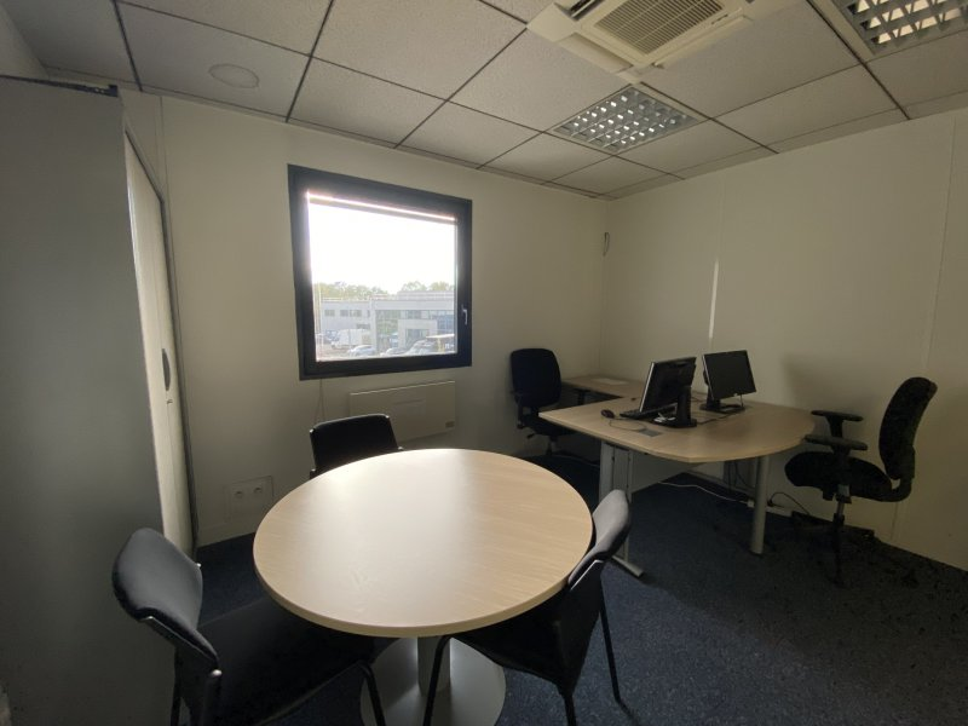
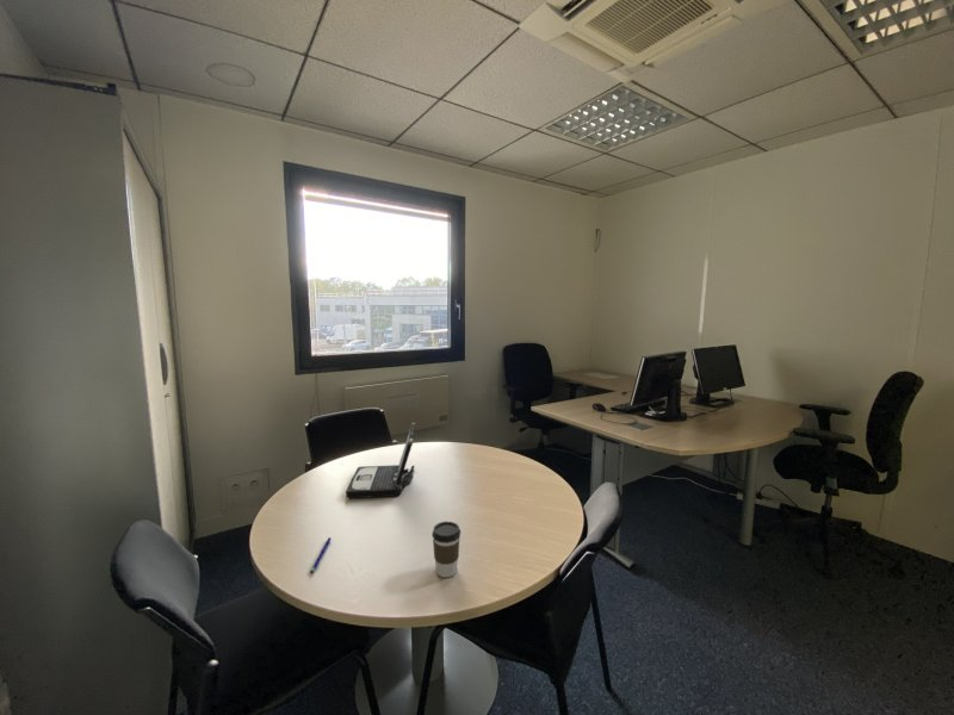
+ pen [309,536,332,574]
+ laptop [345,422,416,499]
+ coffee cup [430,521,461,578]
